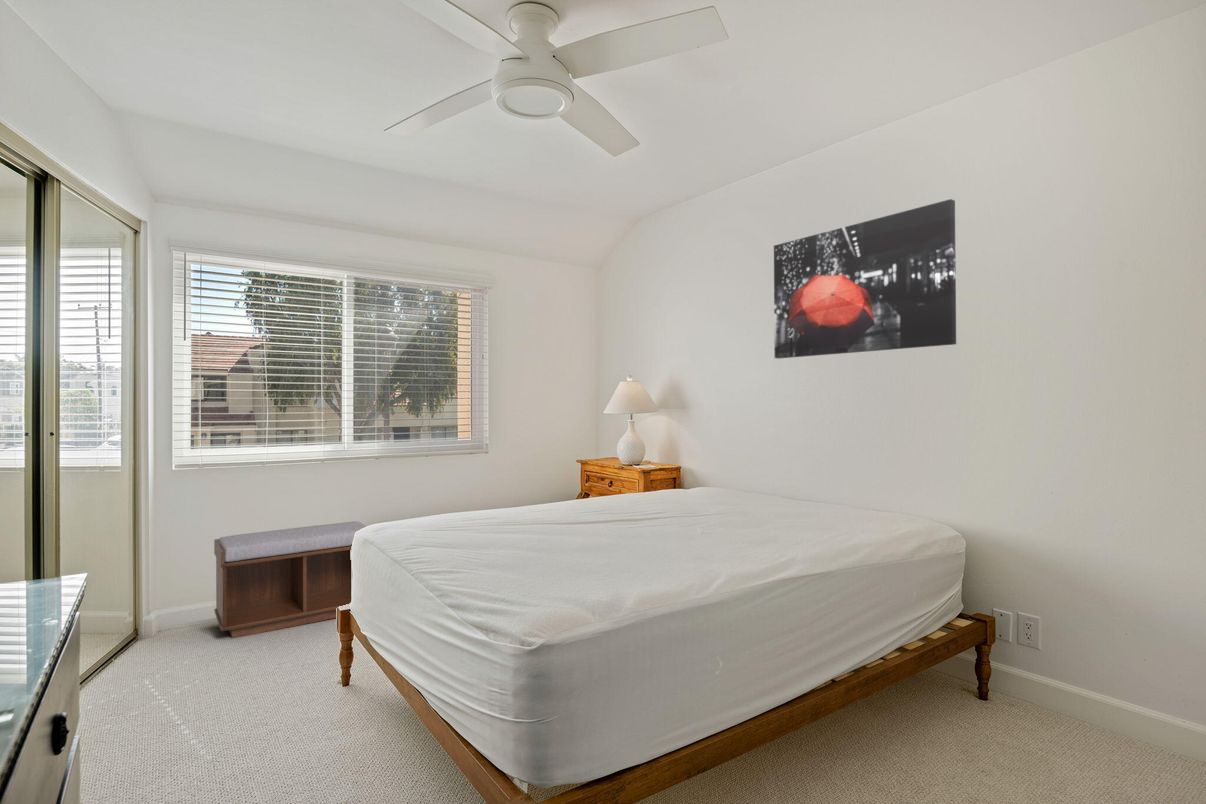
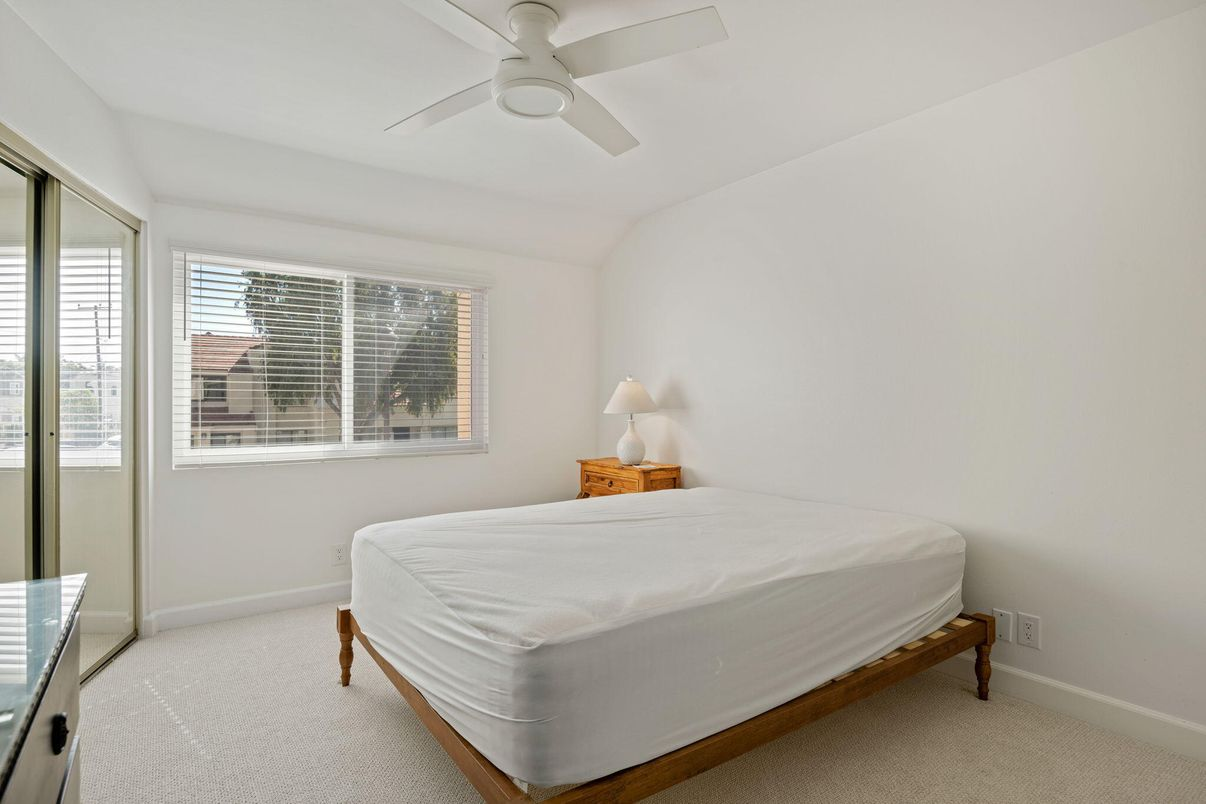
- bench [213,520,367,639]
- wall art [773,198,957,359]
